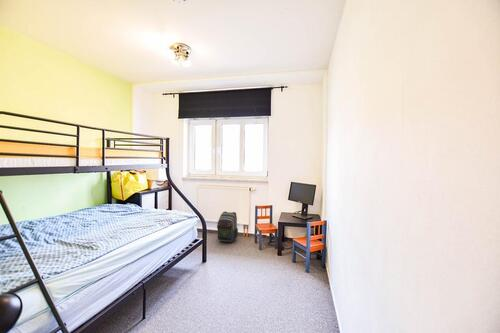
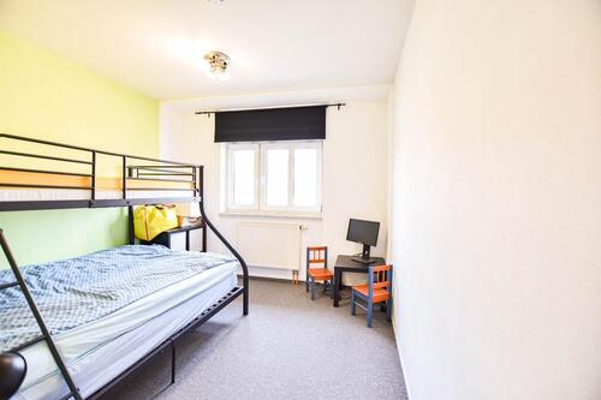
- backpack [216,211,239,243]
